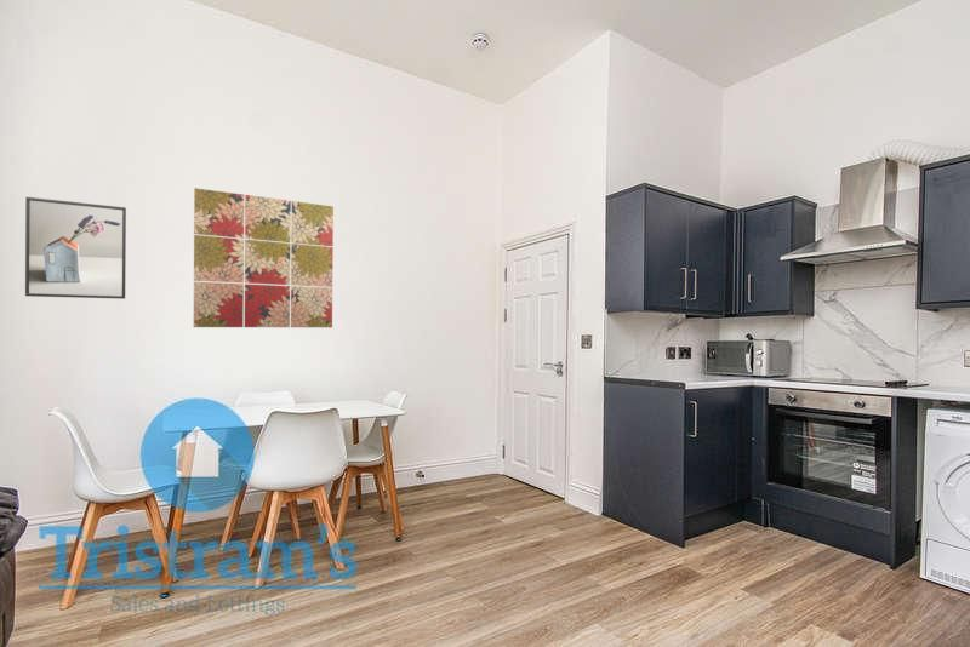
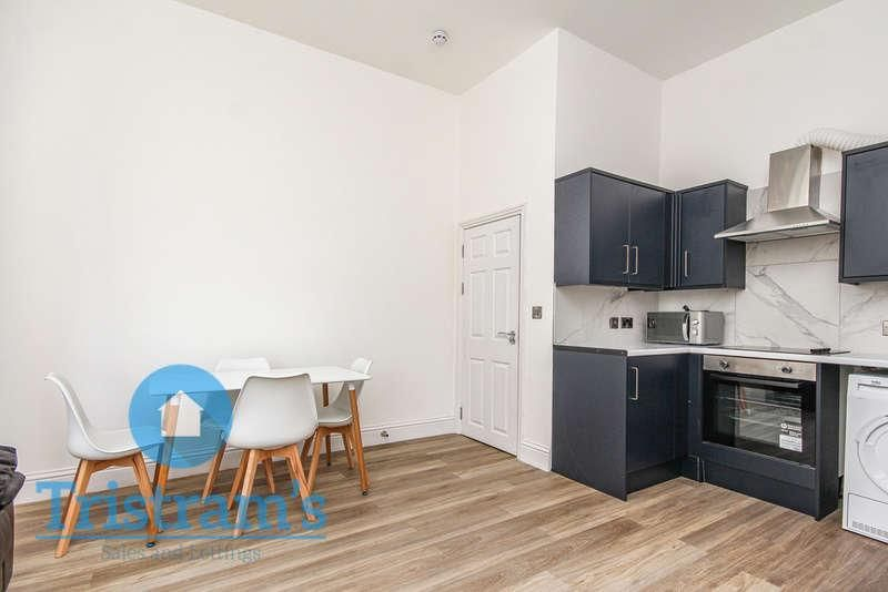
- wall art [193,187,335,328]
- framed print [24,196,127,300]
